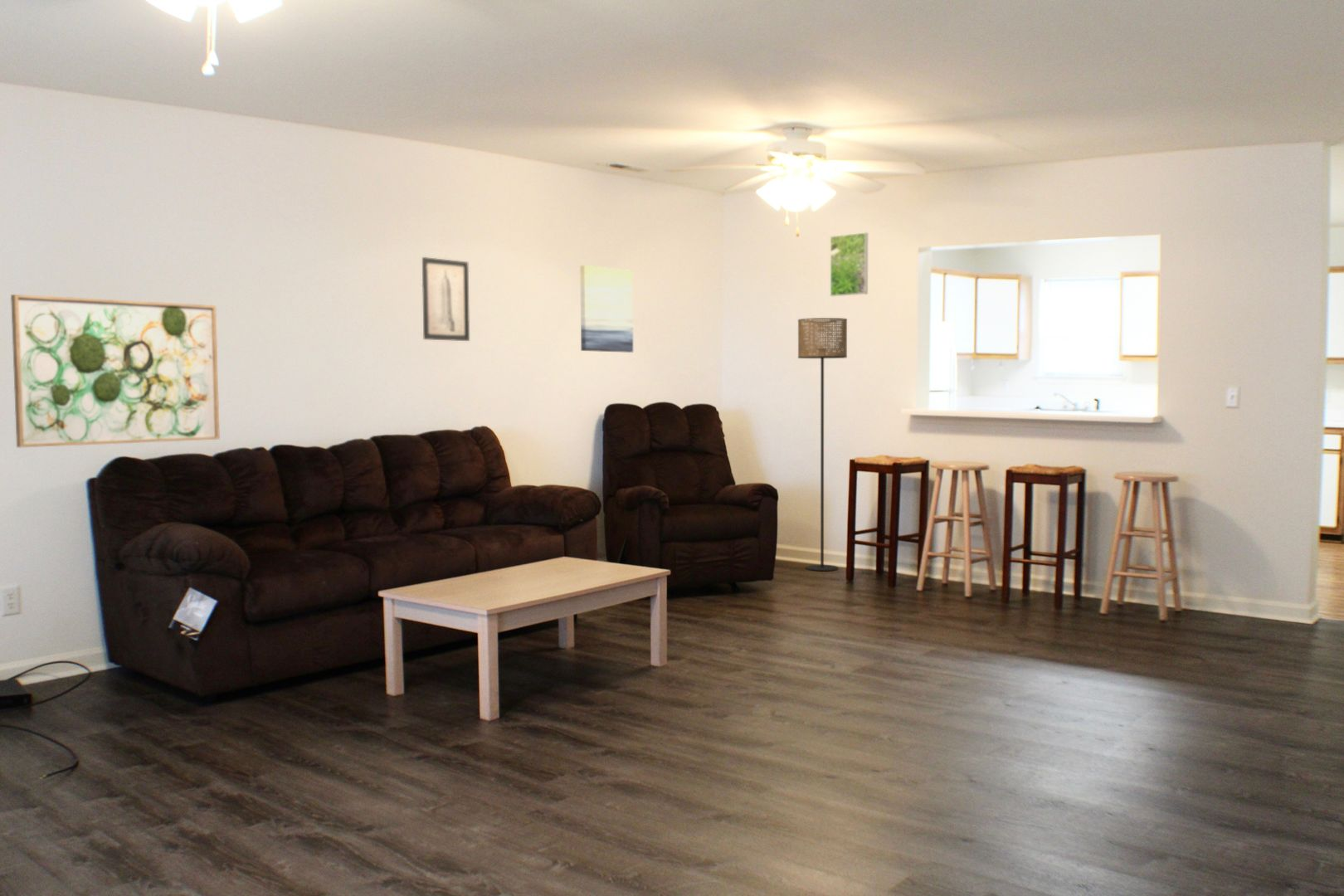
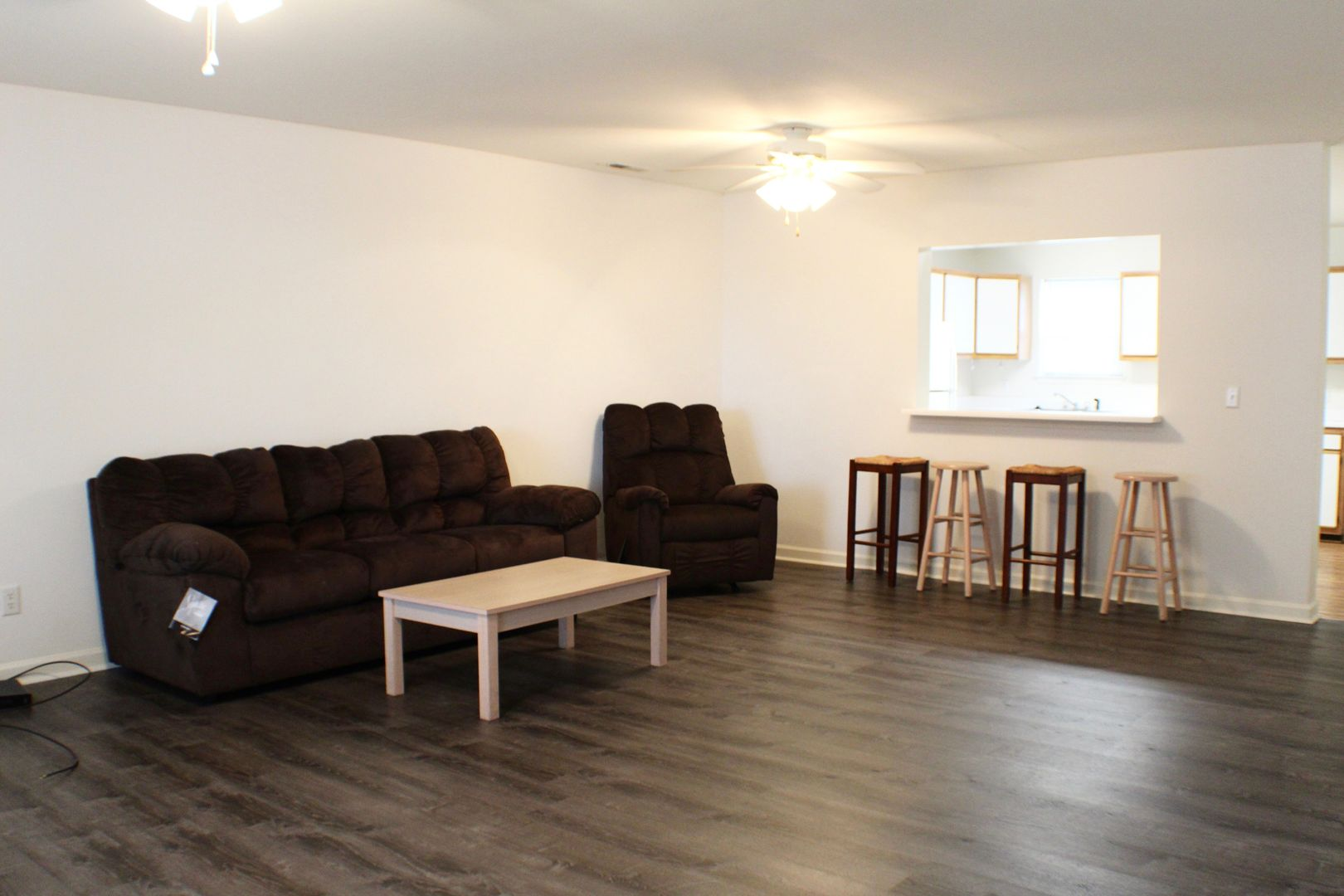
- floor lamp [797,317,848,572]
- wall art [579,265,634,353]
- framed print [830,231,869,297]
- wall art [421,256,470,342]
- wall art [10,294,221,448]
